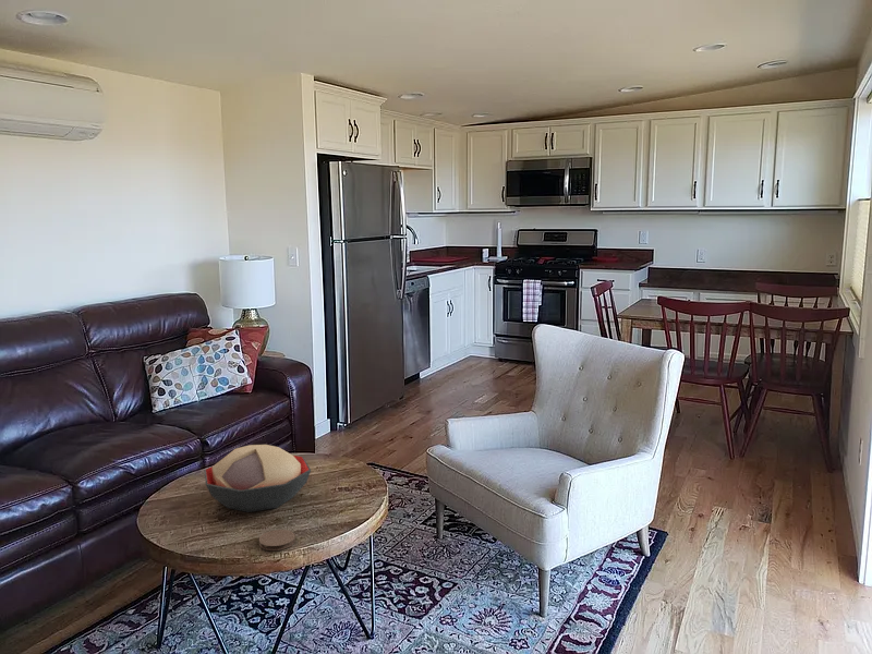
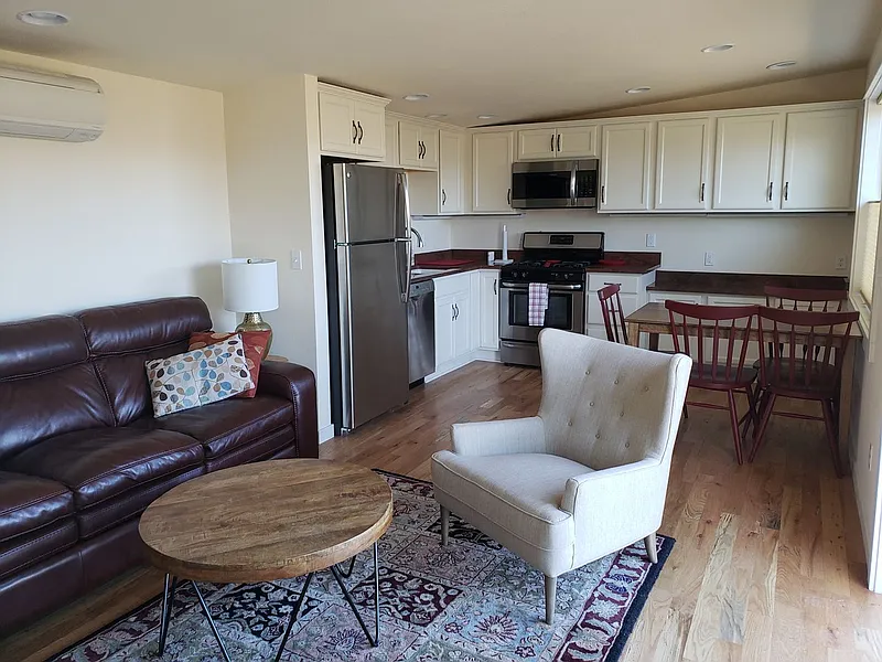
- decorative bowl [203,444,312,513]
- coaster [258,529,296,552]
